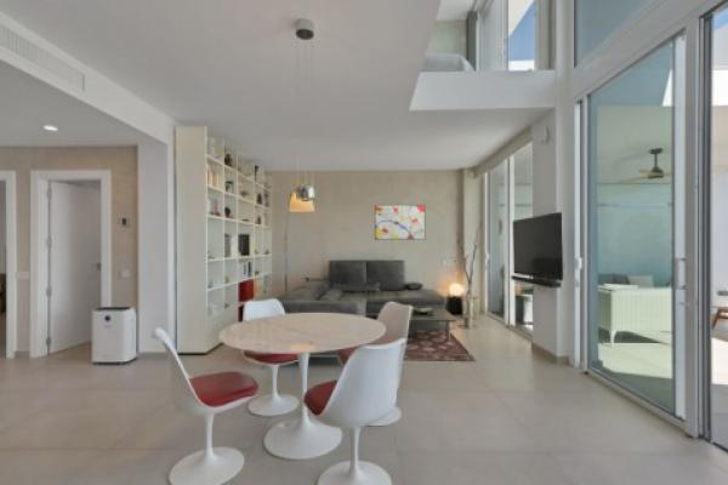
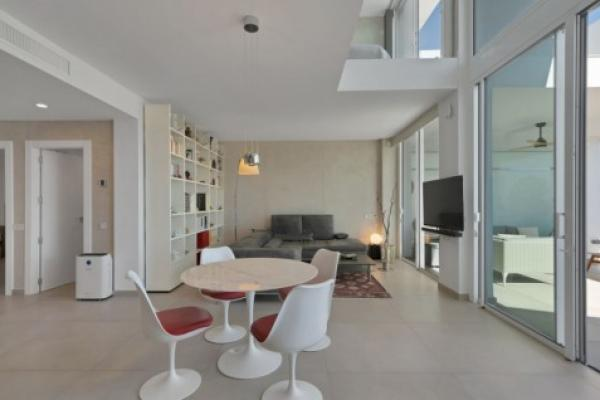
- wall art [374,204,426,241]
